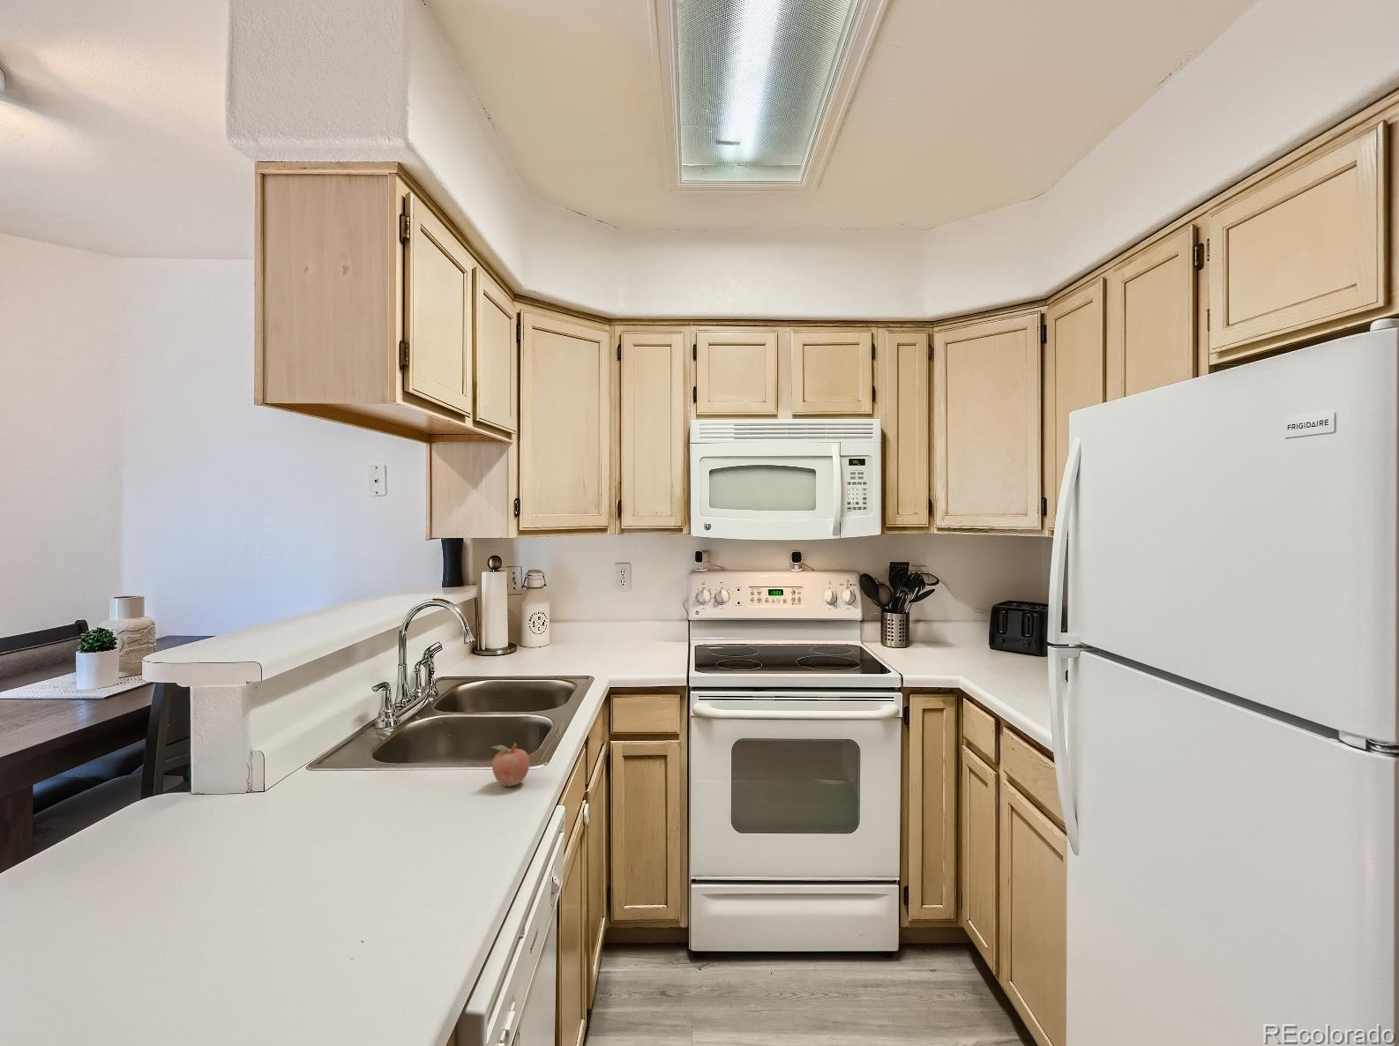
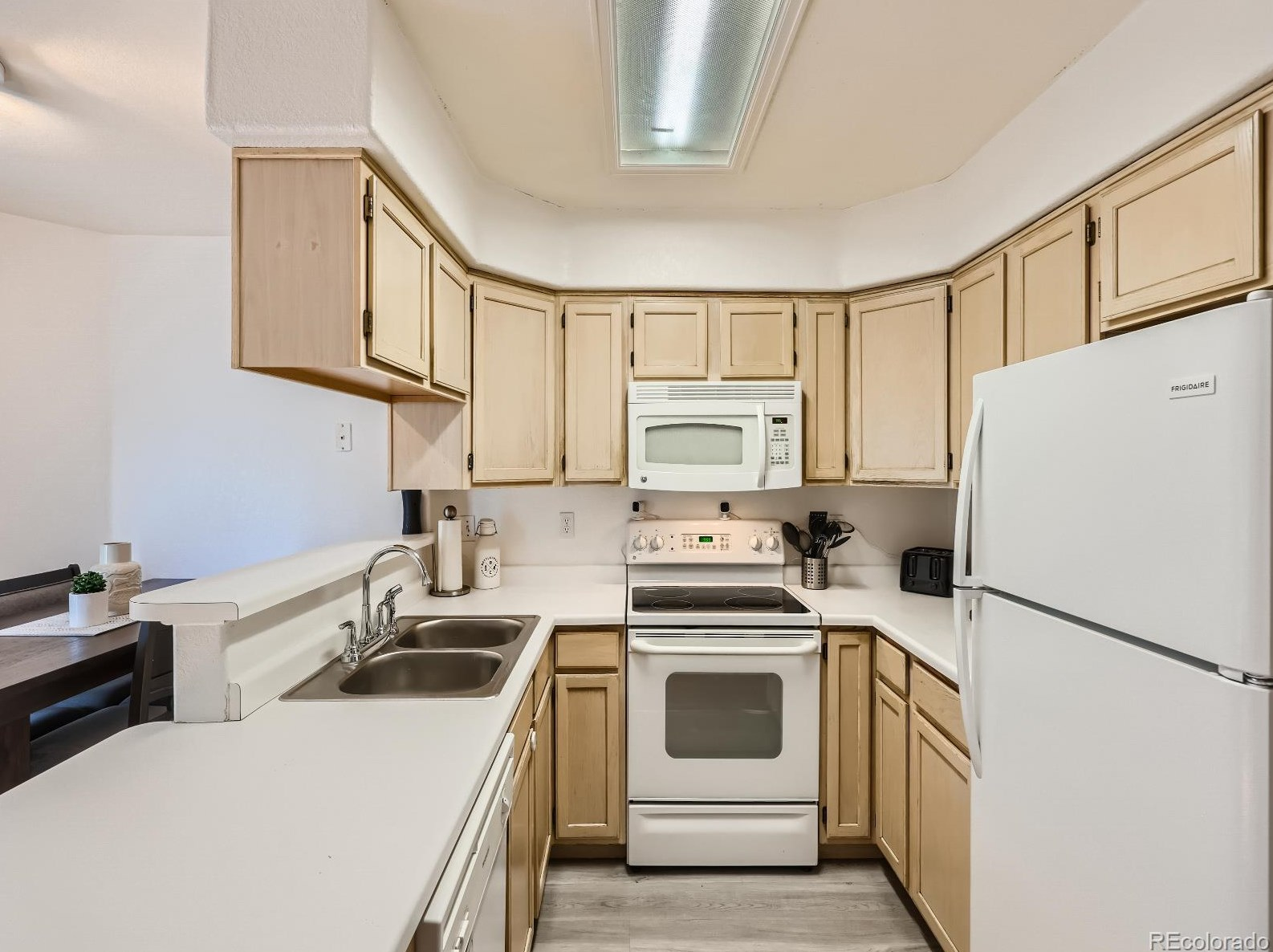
- fruit [489,742,530,788]
